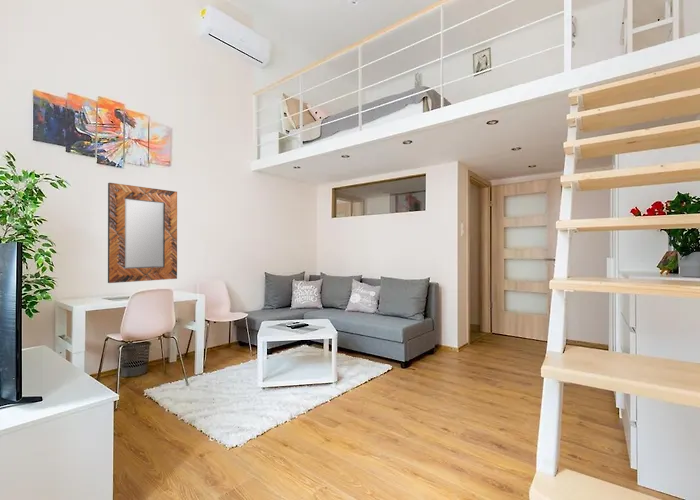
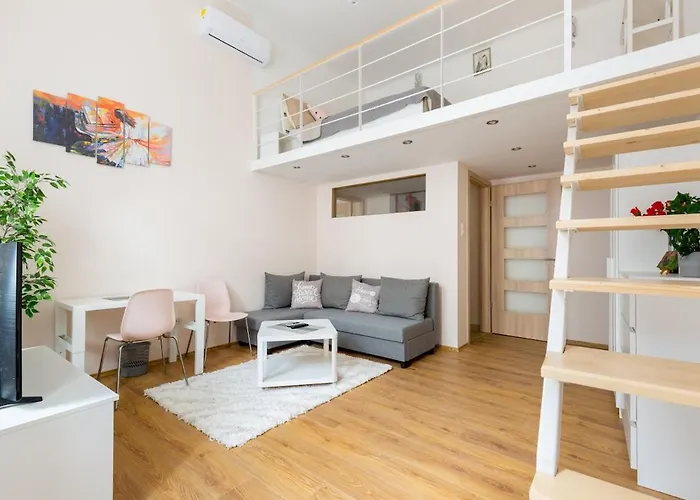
- home mirror [107,182,178,284]
